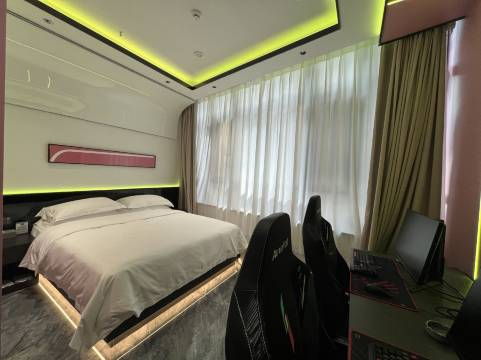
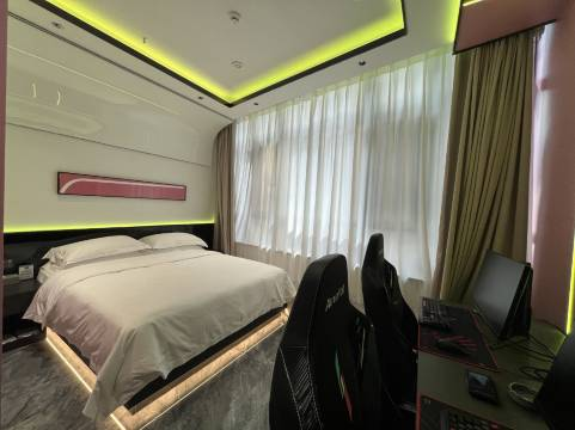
+ smartphone [465,368,498,405]
